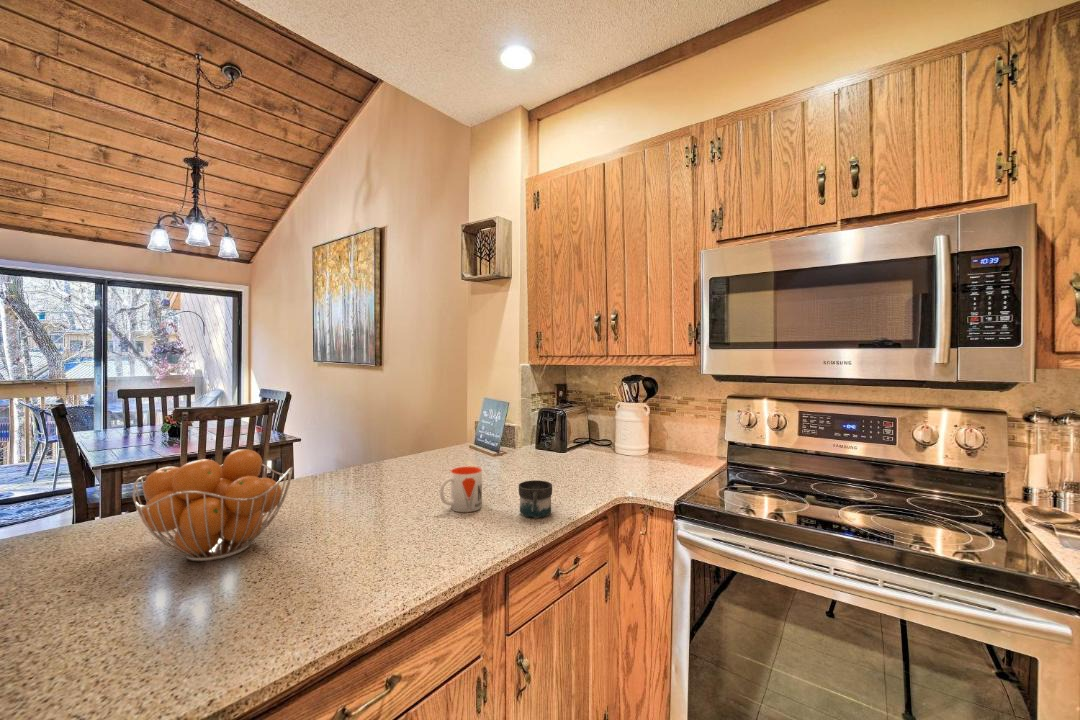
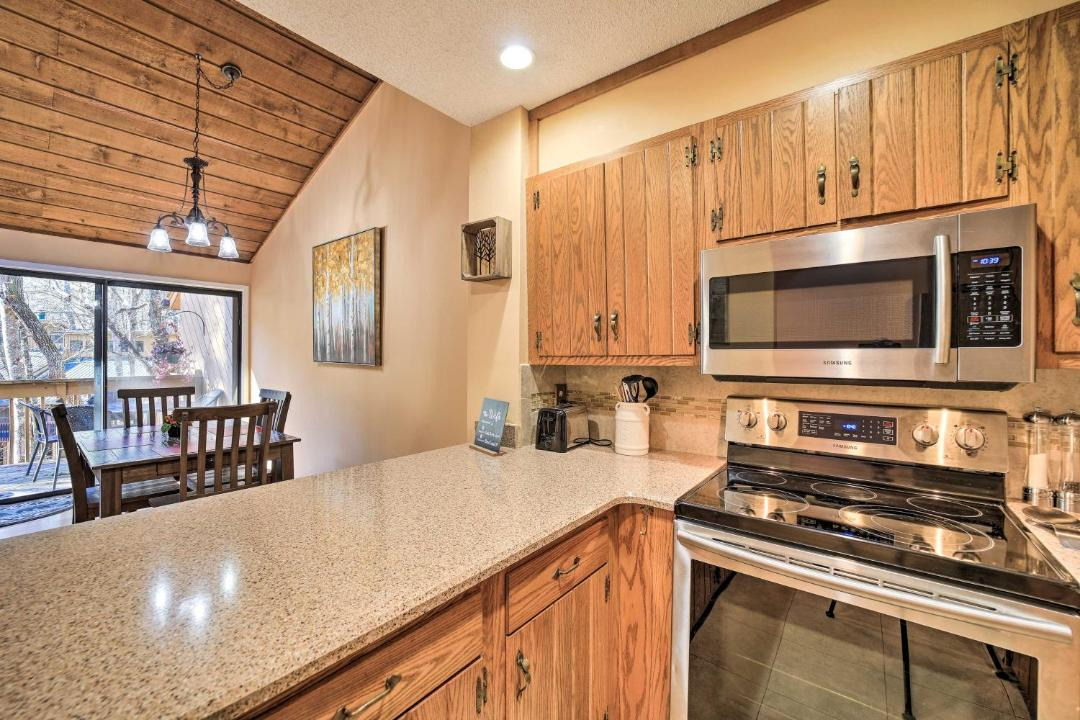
- fruit basket [132,448,294,562]
- mug [439,466,483,513]
- mug [518,479,553,519]
